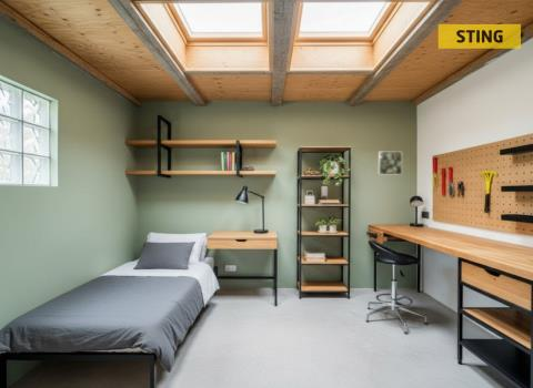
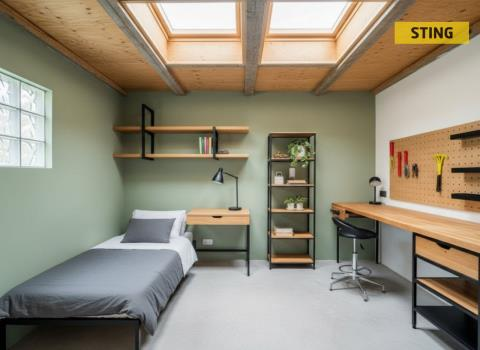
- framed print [378,151,403,176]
